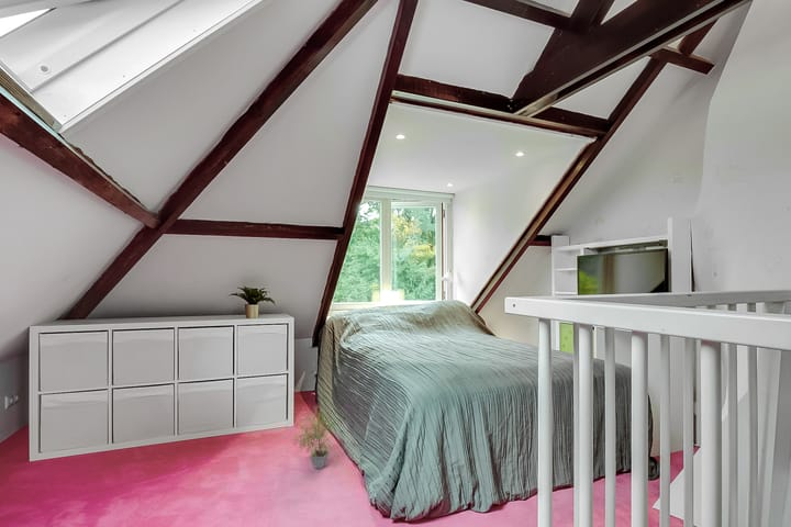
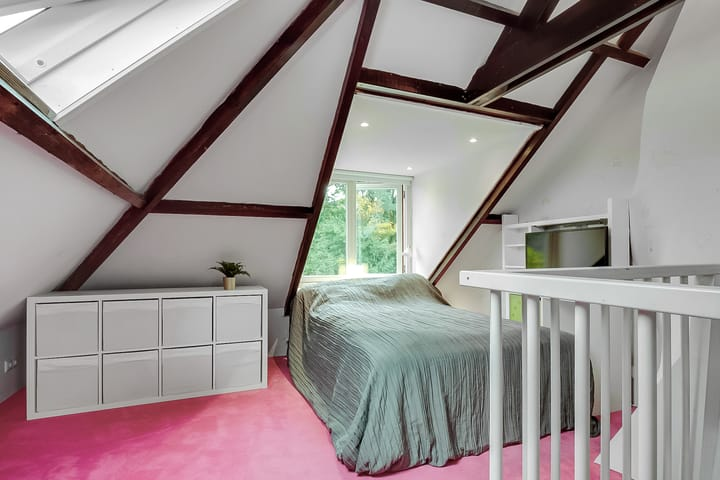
- potted plant [292,405,338,470]
